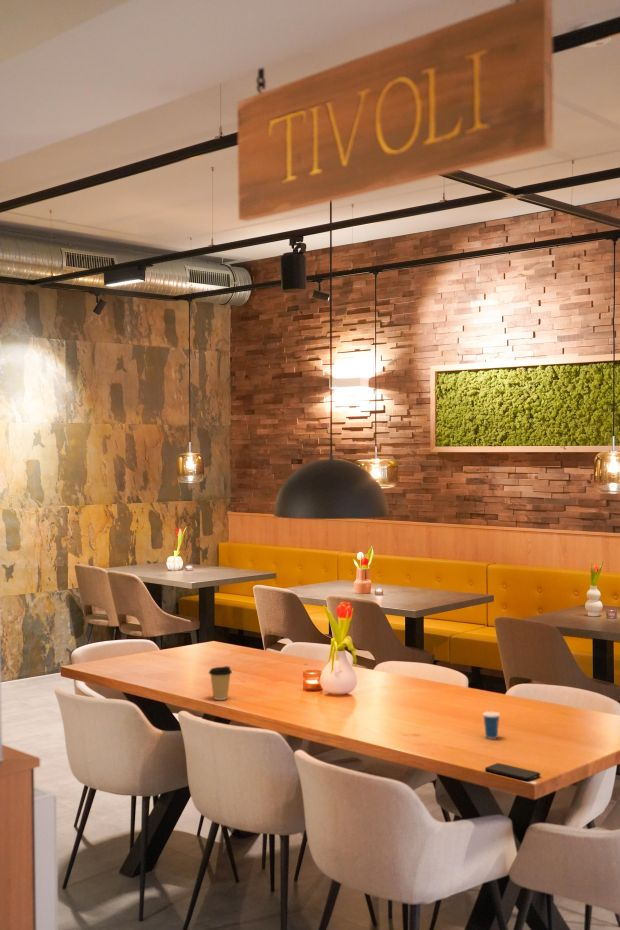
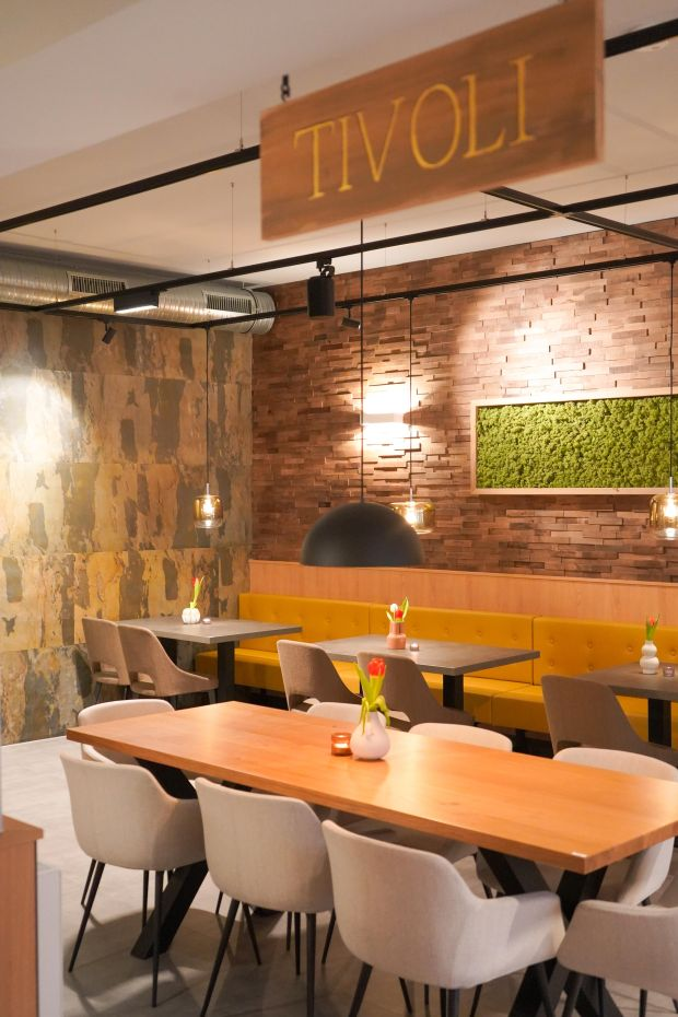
- smartphone [484,762,541,782]
- coffee cup [208,665,233,701]
- cup [482,701,501,740]
